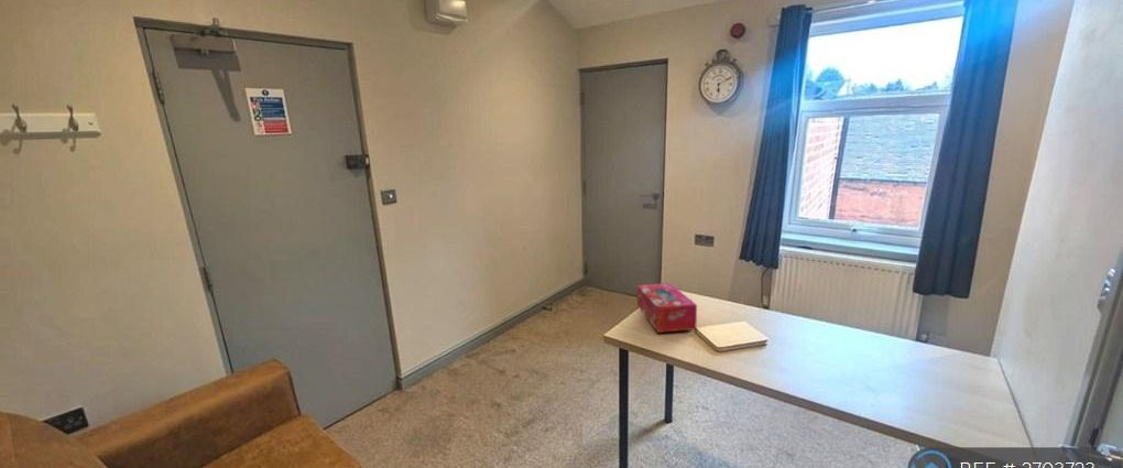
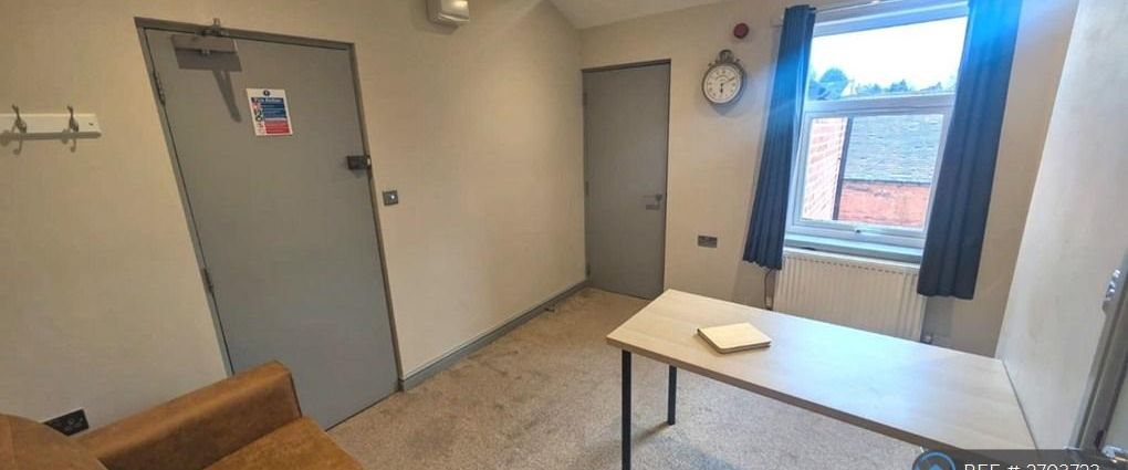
- tissue box [636,282,698,334]
